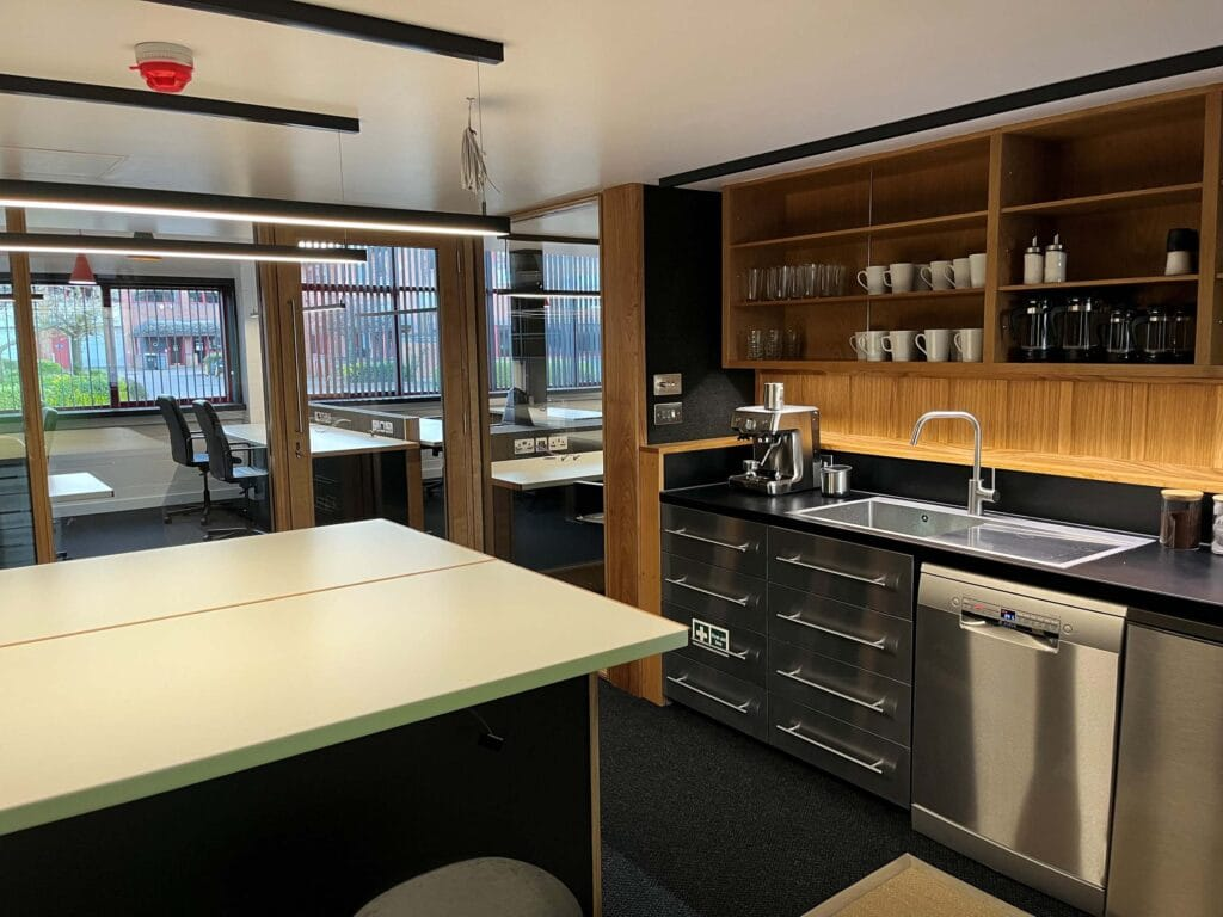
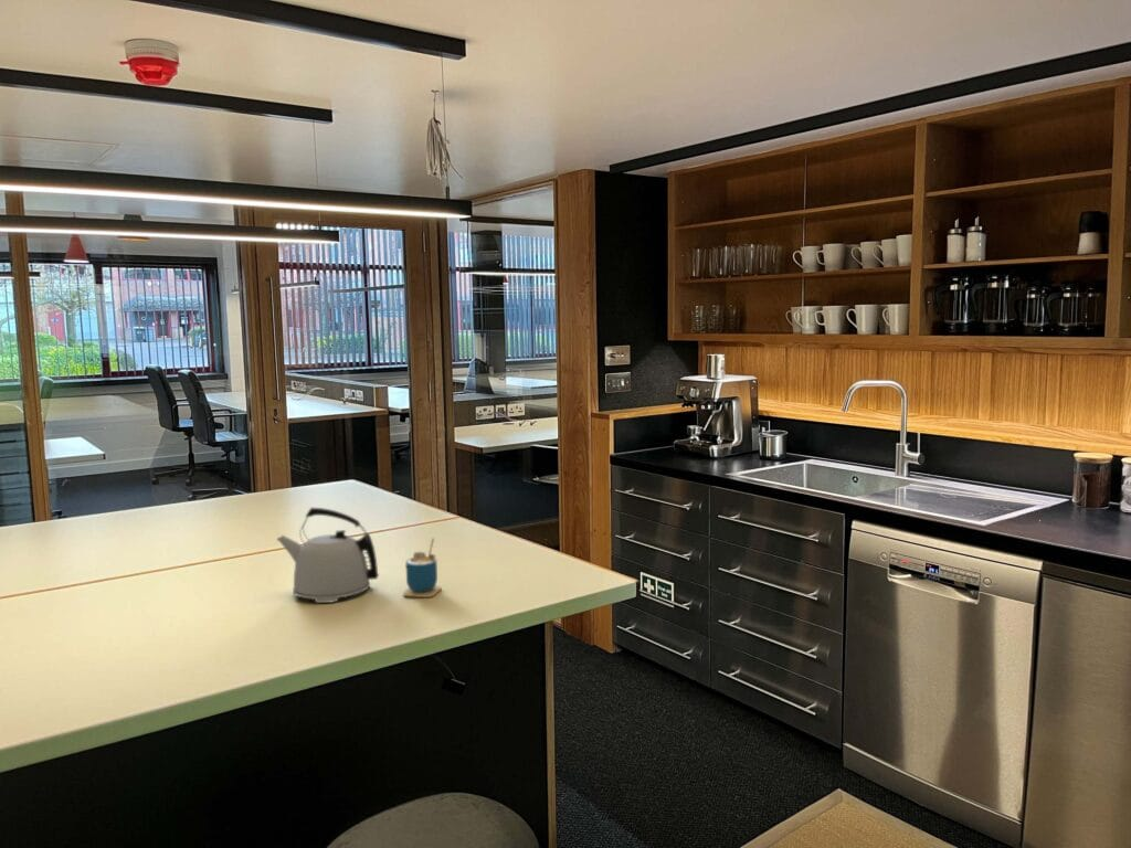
+ cup [402,537,443,598]
+ kettle [275,507,380,604]
